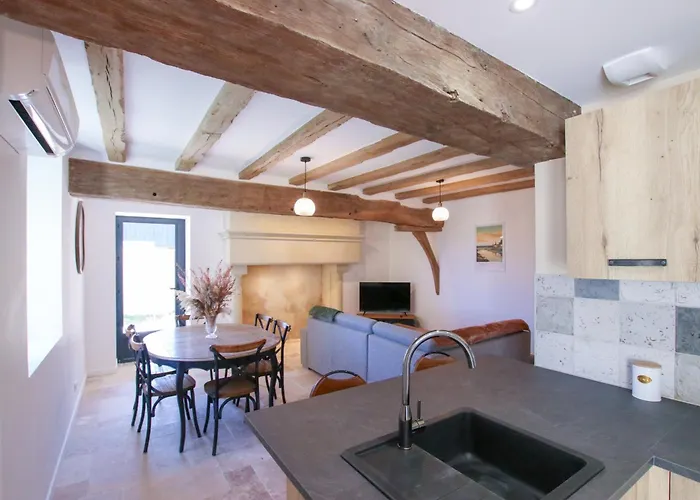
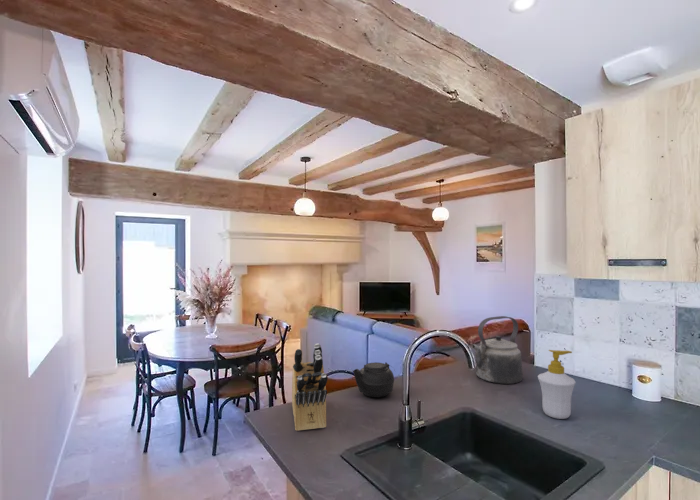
+ soap bottle [537,349,577,420]
+ kettle [471,315,524,385]
+ knife block [291,343,328,432]
+ teapot [352,361,396,399]
